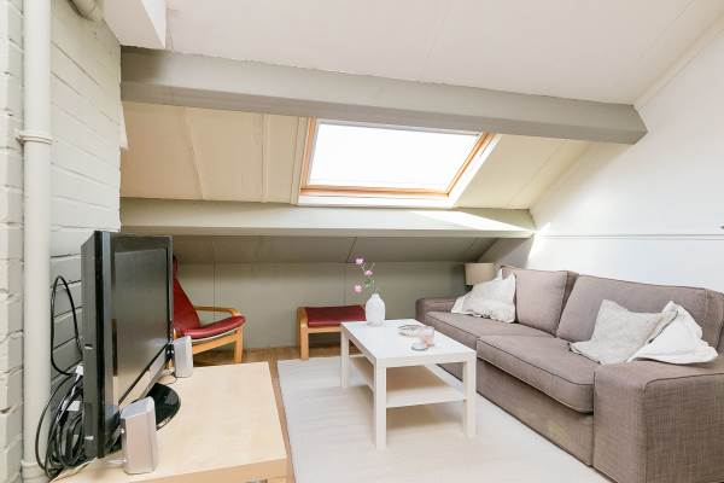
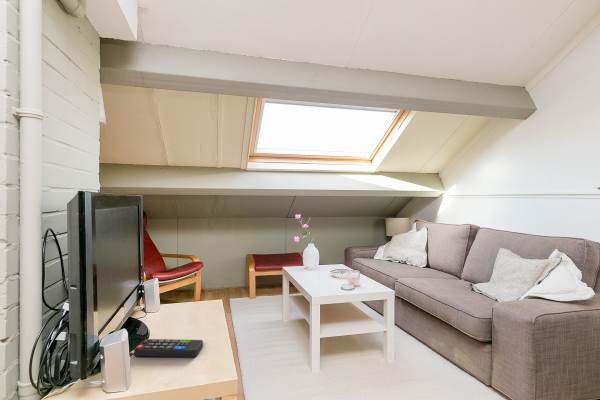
+ remote control [133,338,204,358]
